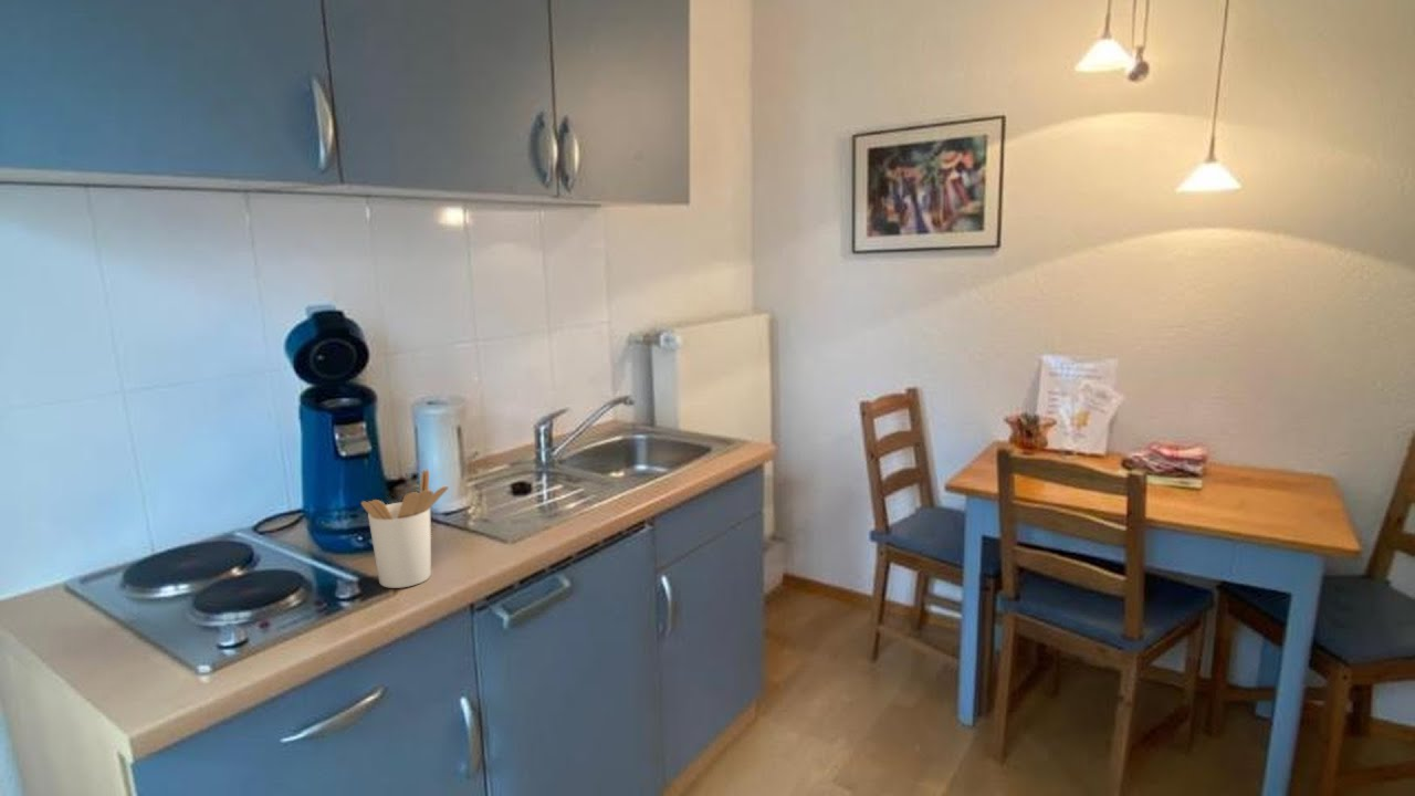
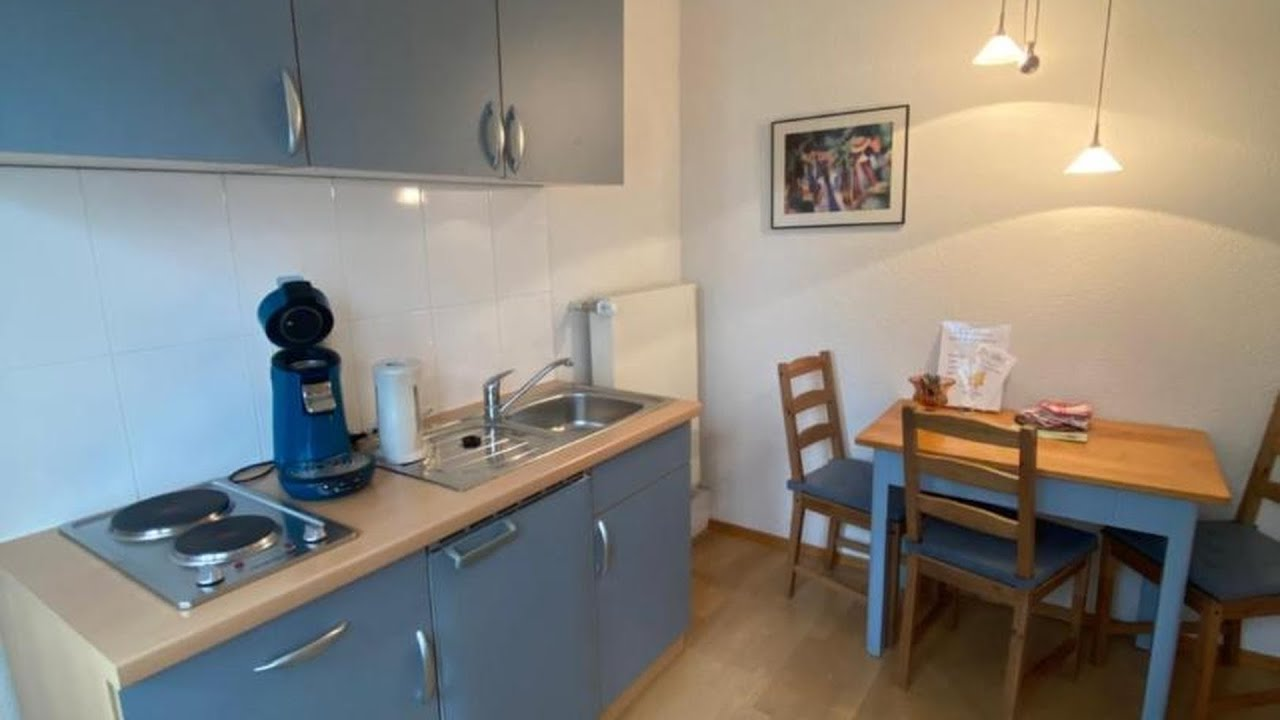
- utensil holder [360,469,450,589]
